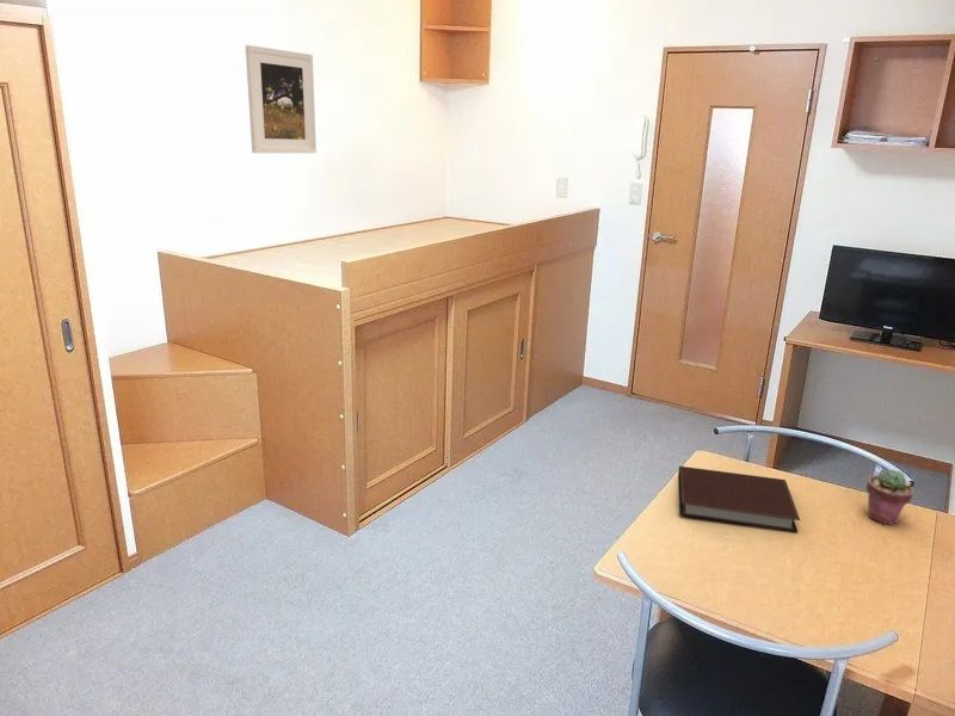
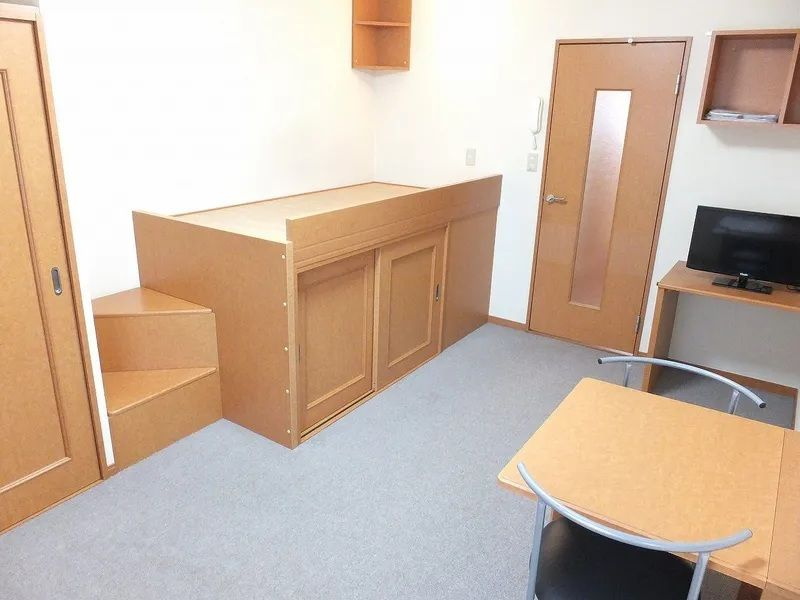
- notebook [677,465,801,533]
- potted succulent [865,469,914,526]
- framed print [245,44,318,154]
